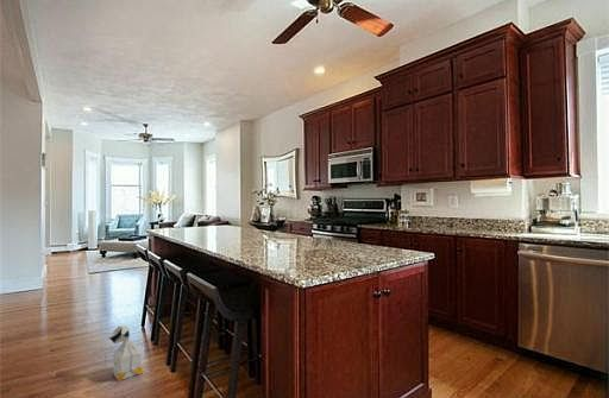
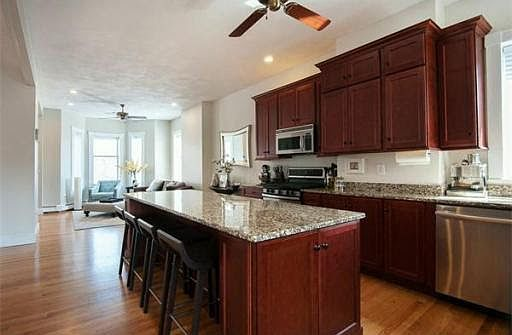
- bag [106,324,145,383]
